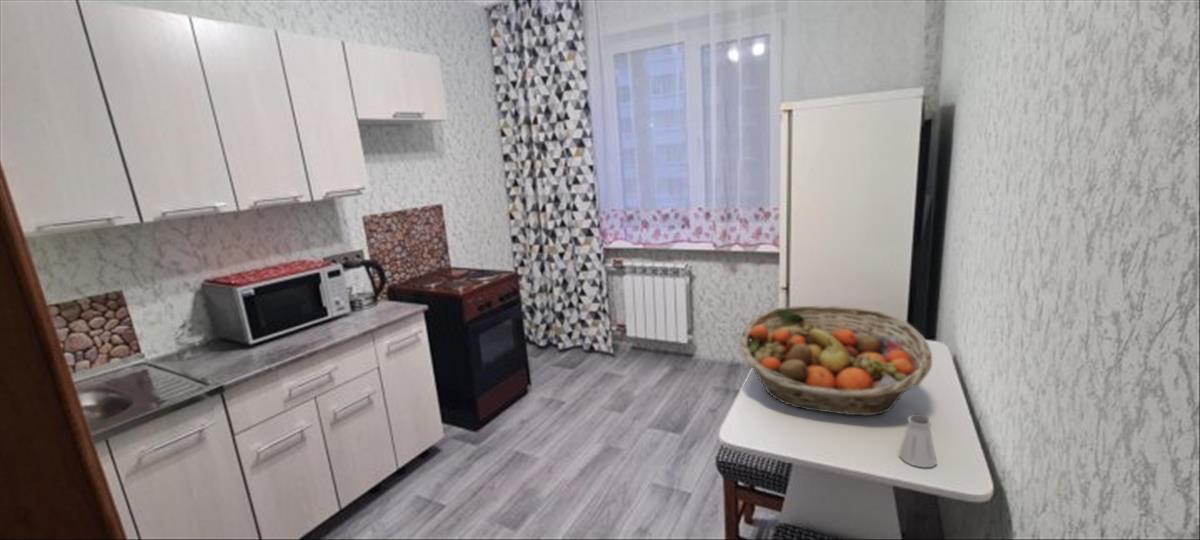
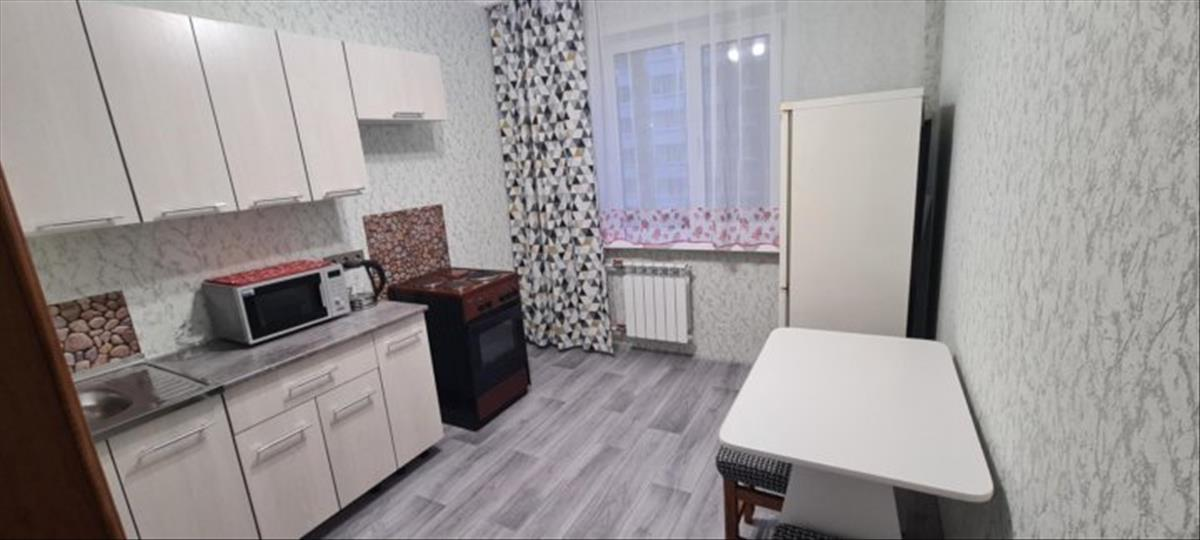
- fruit basket [738,304,933,417]
- saltshaker [898,413,938,468]
